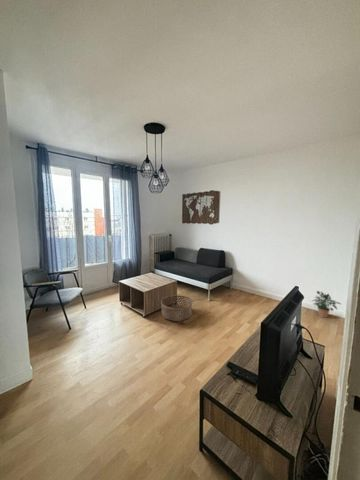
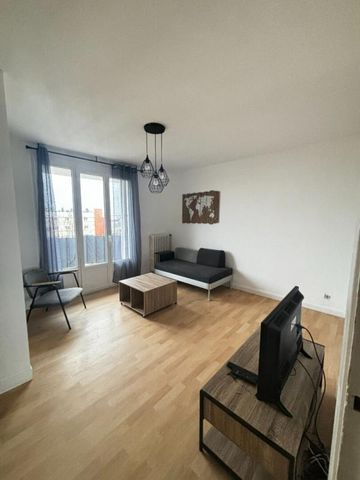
- potted plant [311,290,342,318]
- basket [160,295,193,322]
